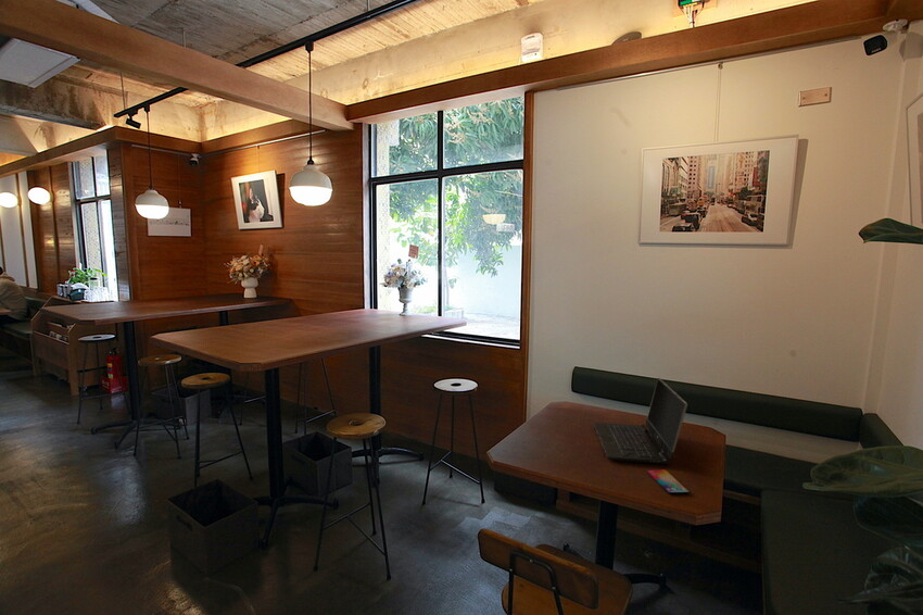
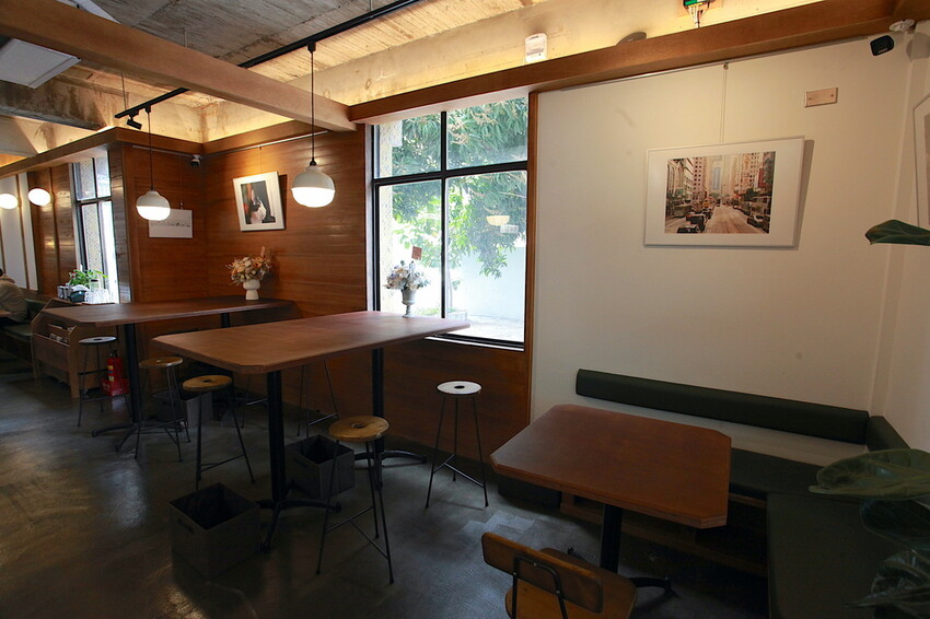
- laptop computer [593,377,688,465]
- smartphone [646,468,691,495]
